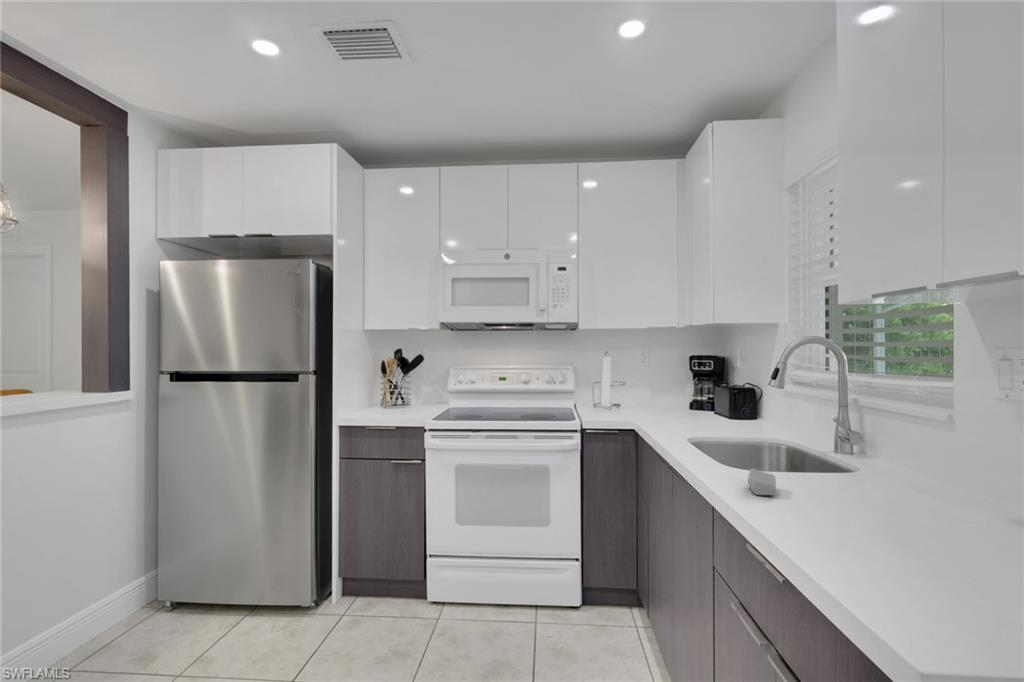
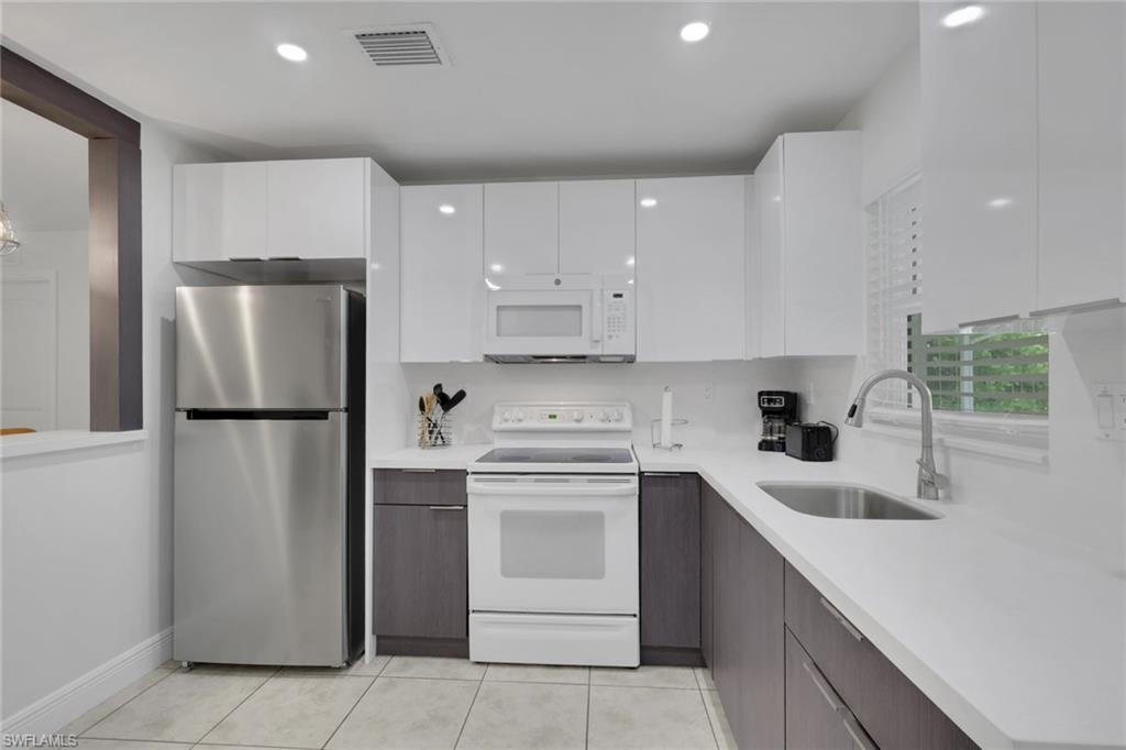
- soap bar [747,467,777,496]
